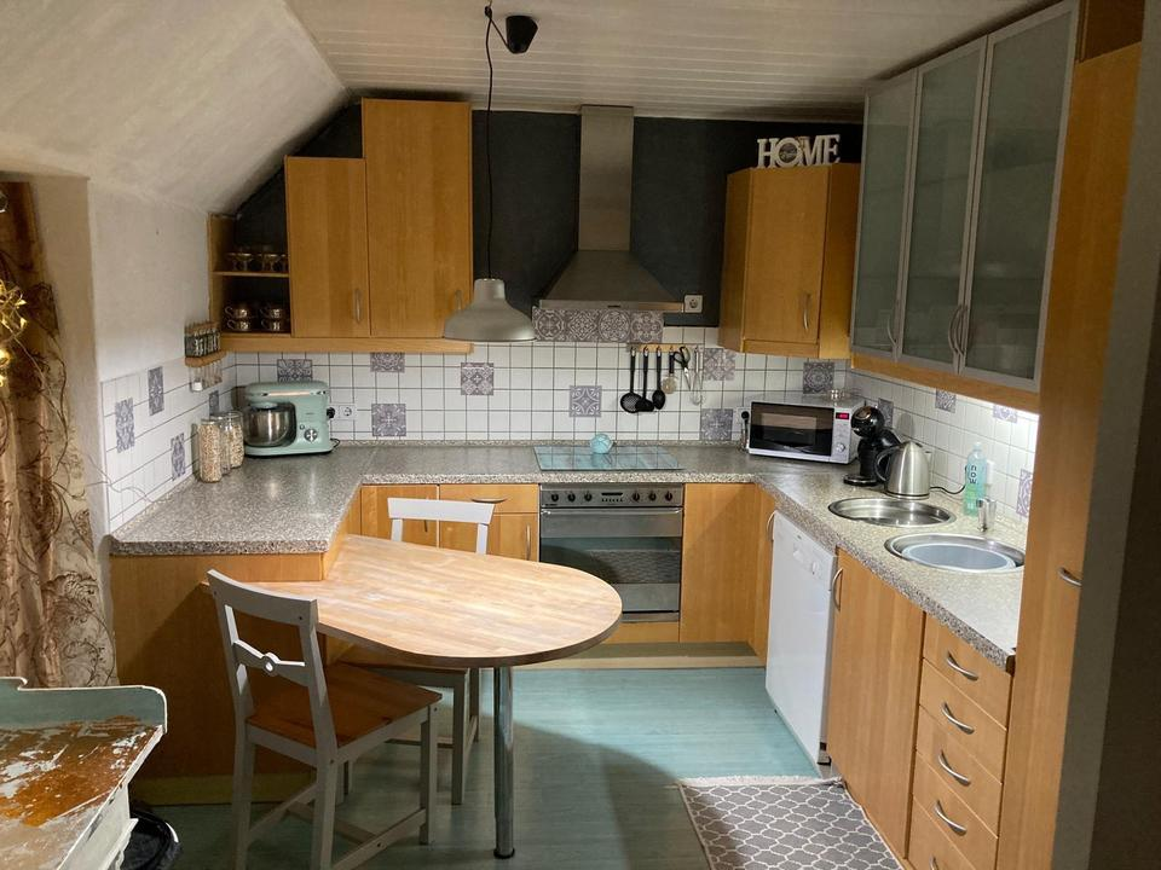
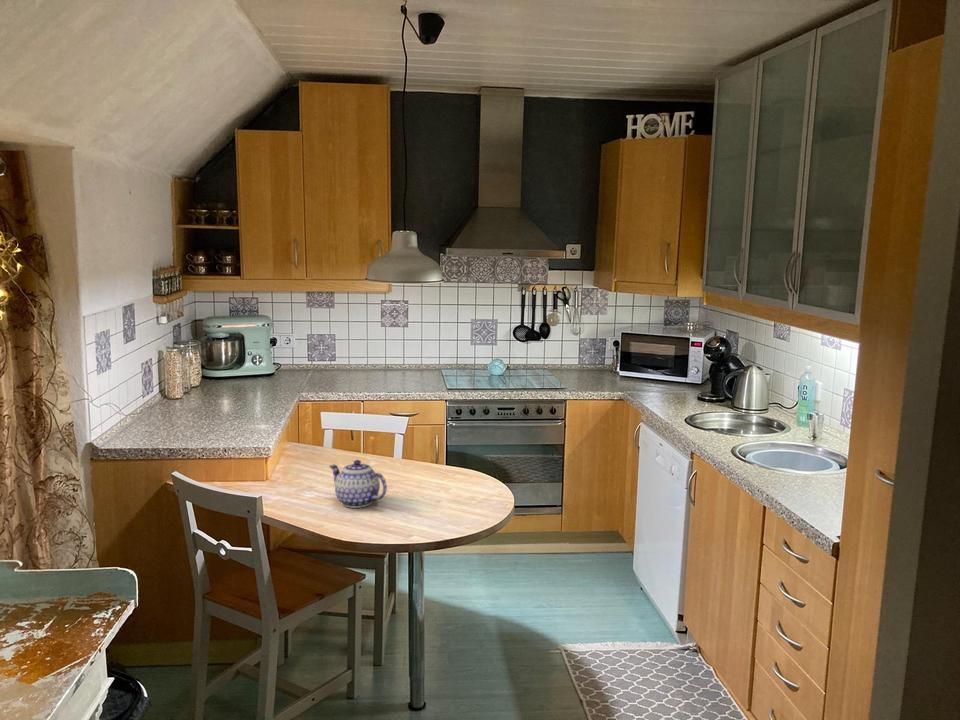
+ teapot [329,459,388,509]
